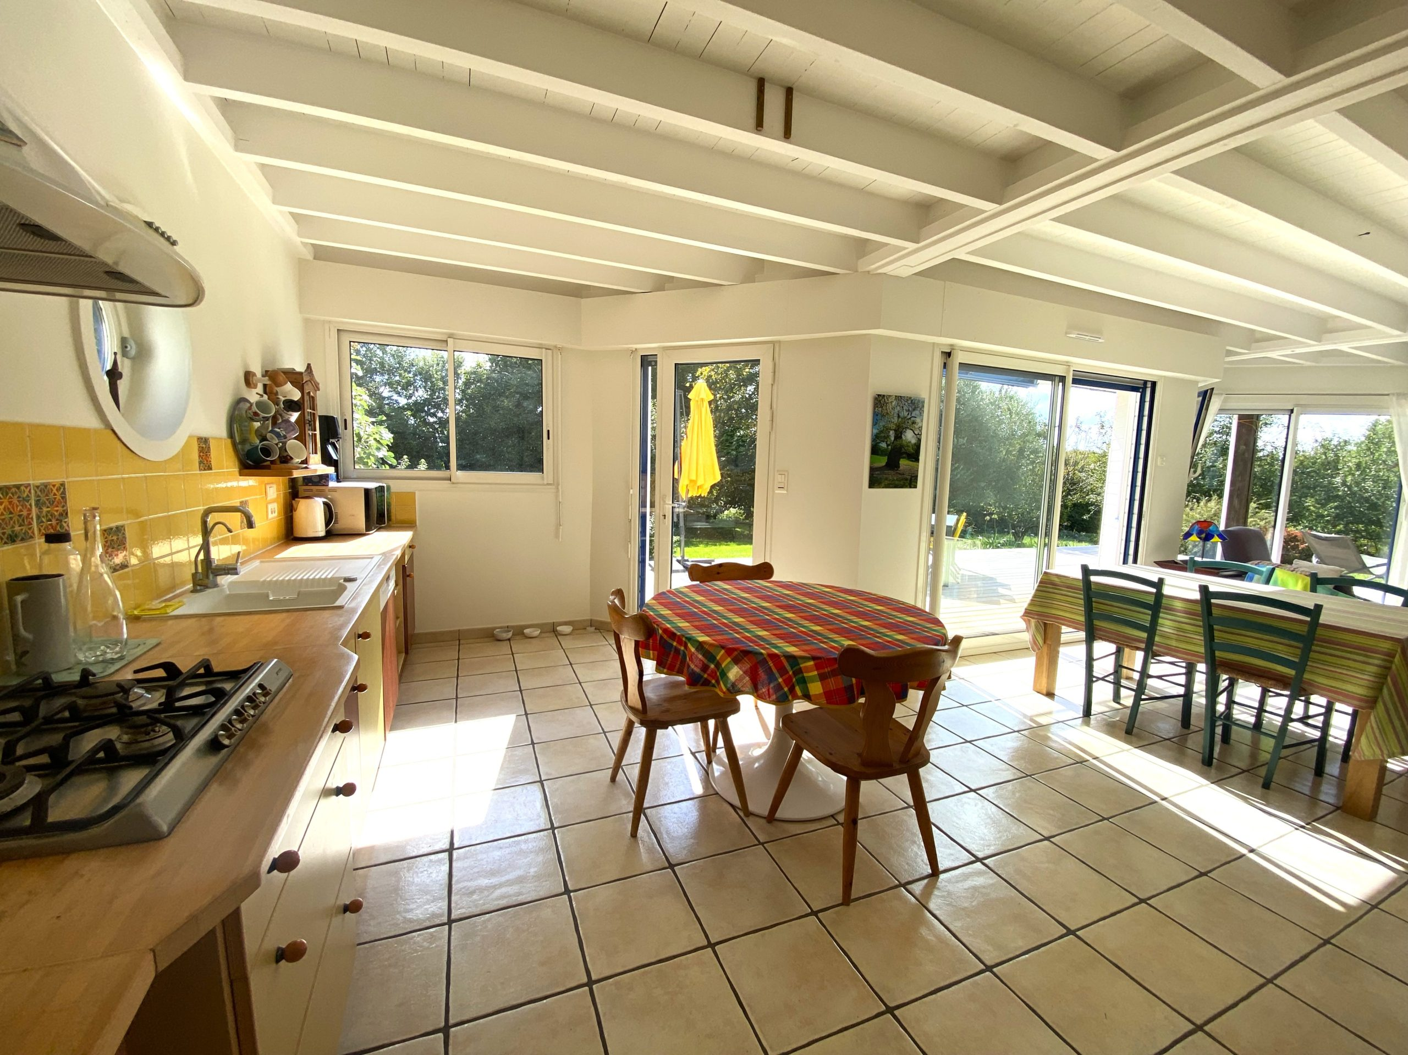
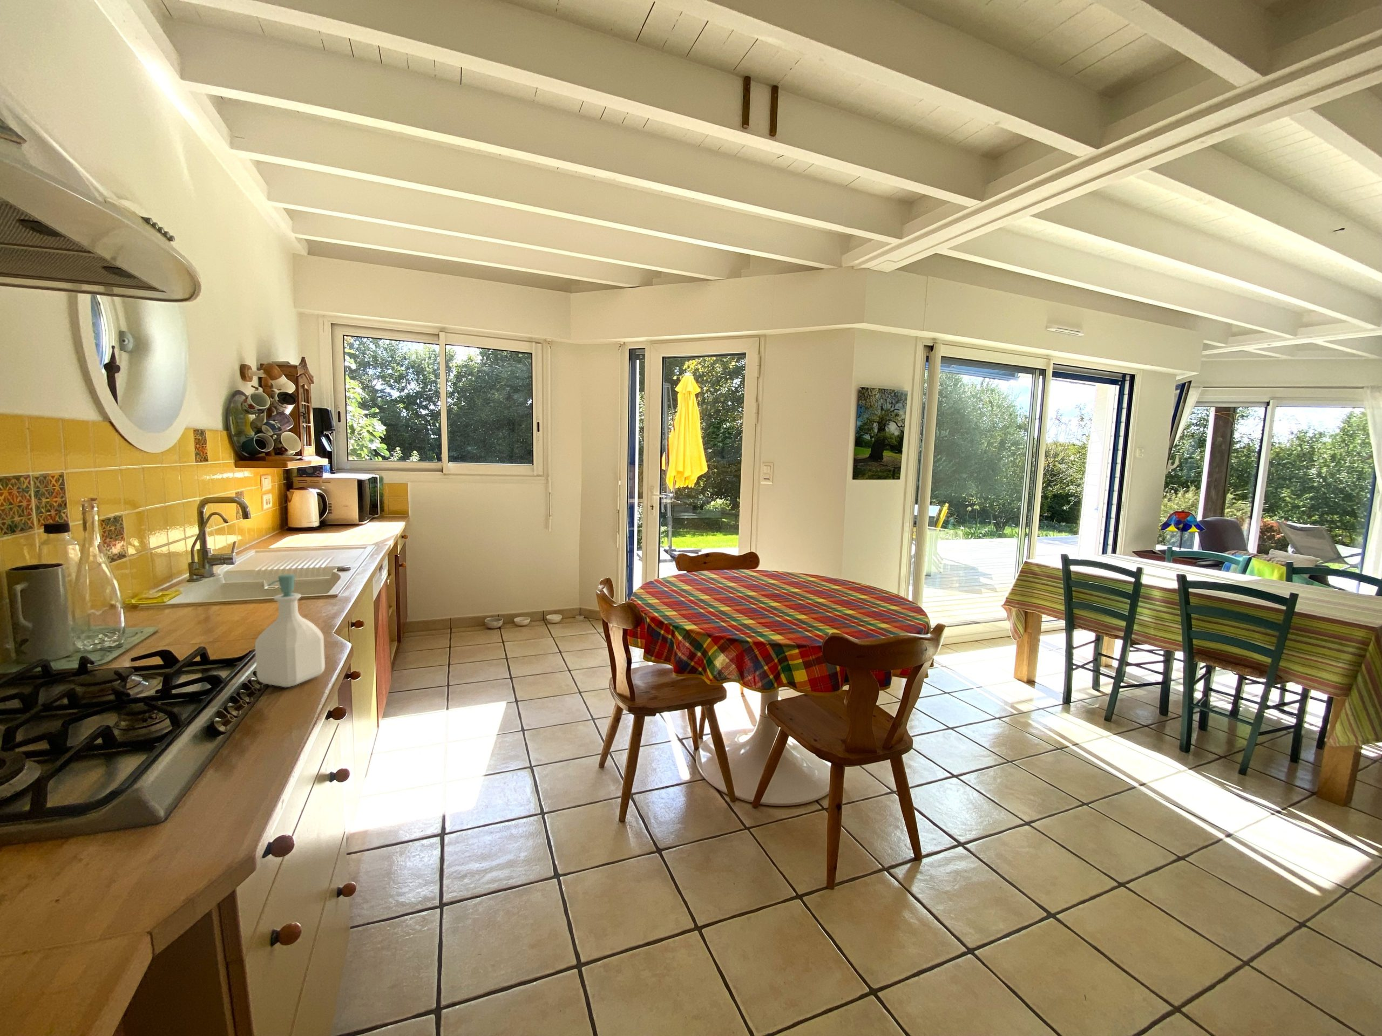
+ soap bottle [255,574,325,688]
